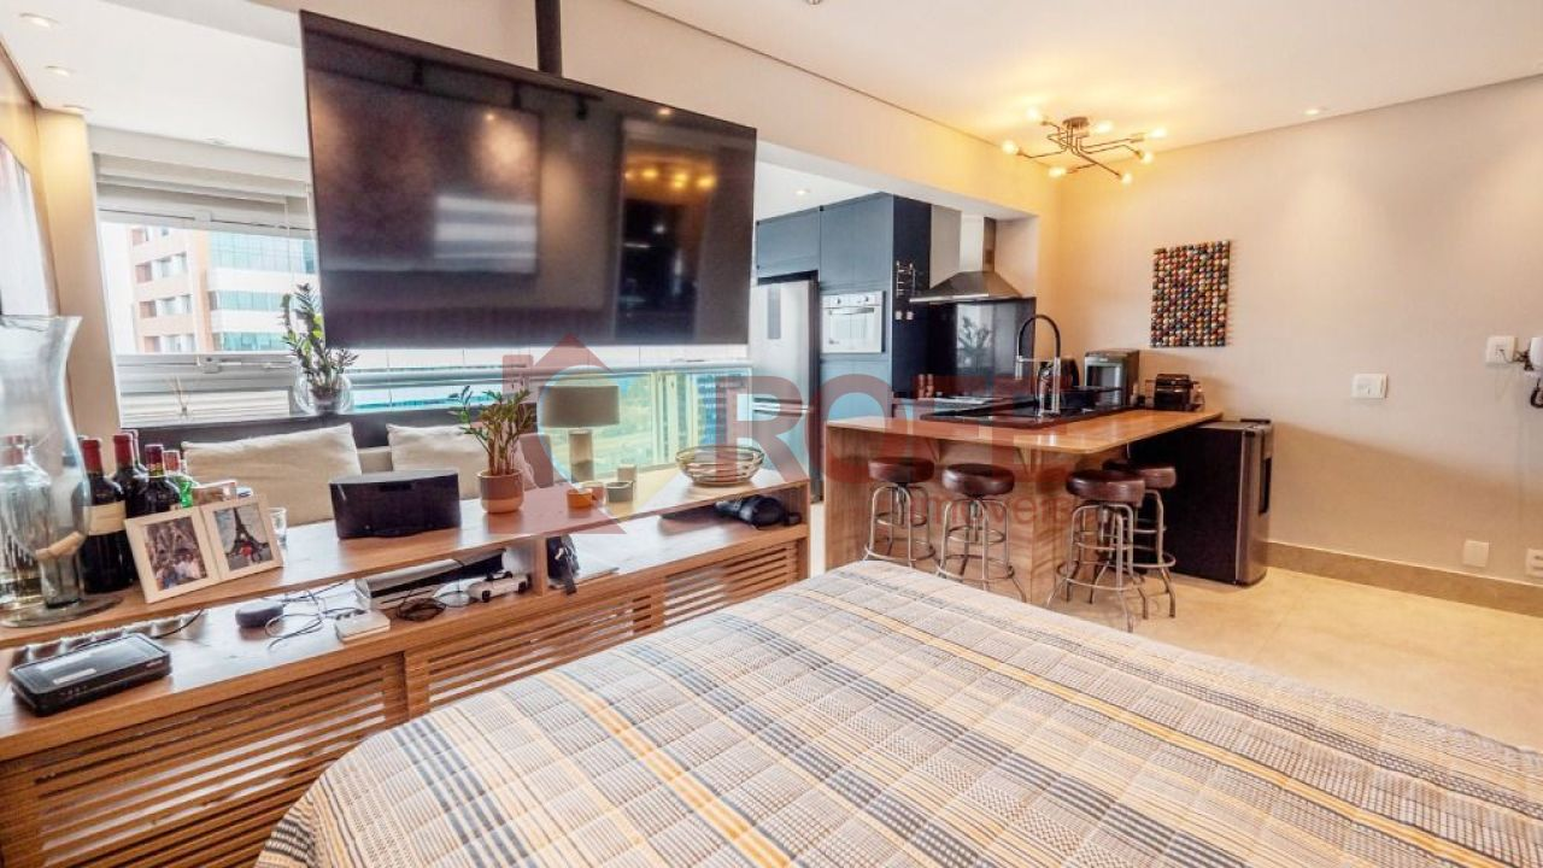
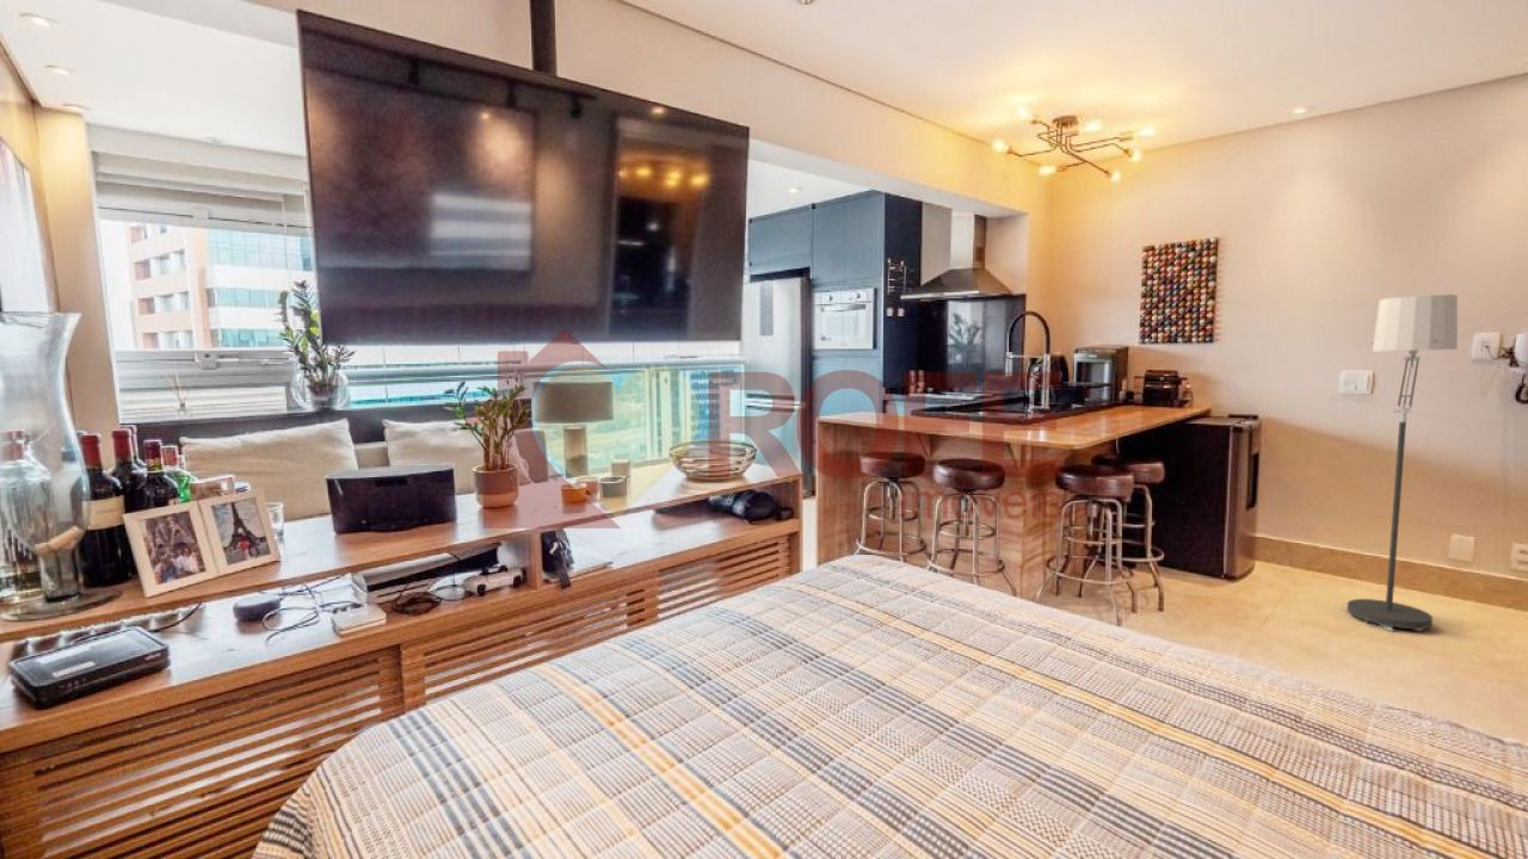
+ floor lamp [1333,293,1459,632]
